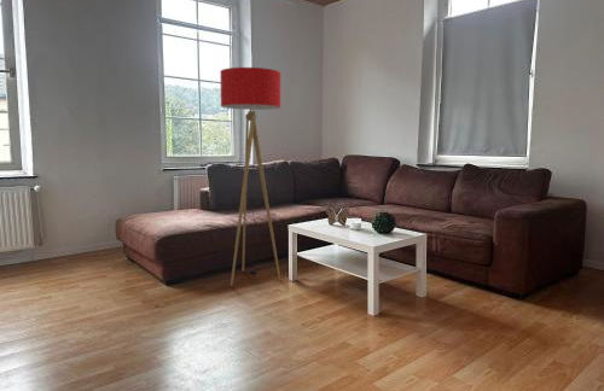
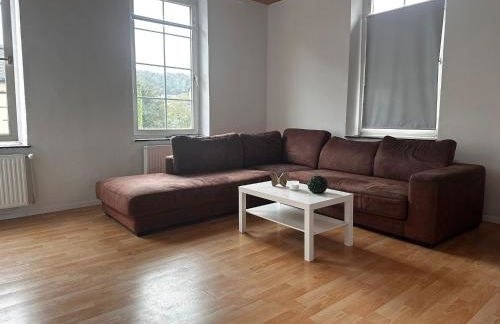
- floor lamp [219,66,281,287]
